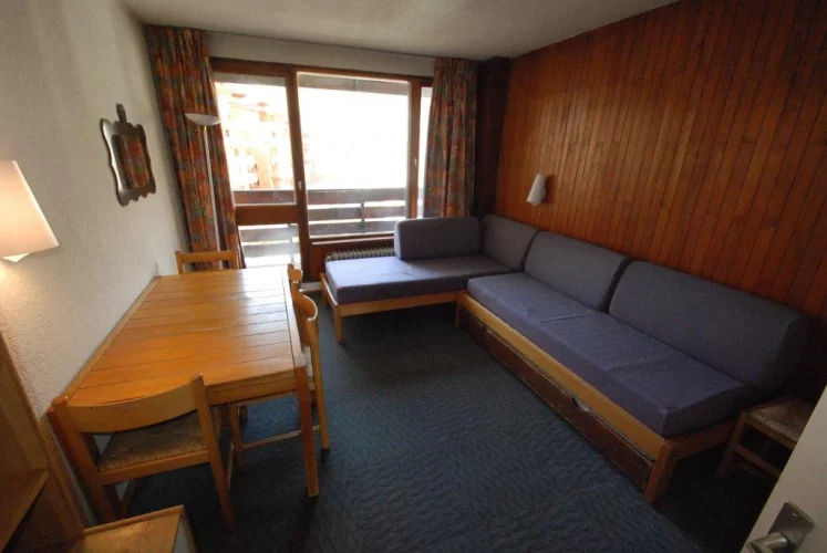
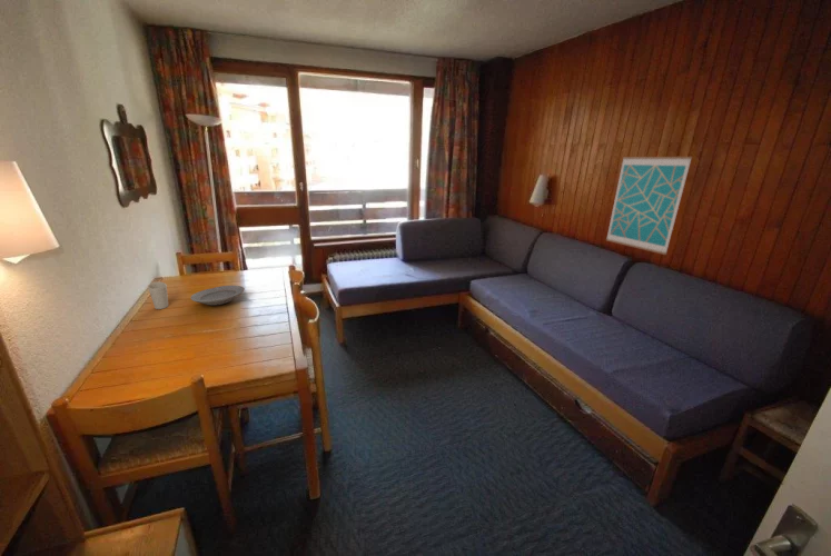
+ cup [147,281,169,310]
+ plate [189,285,246,306]
+ wall art [605,156,693,256]
